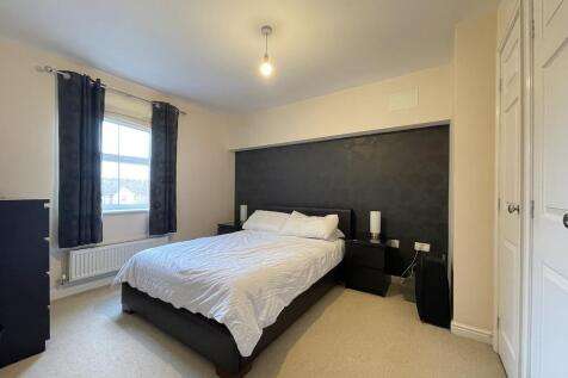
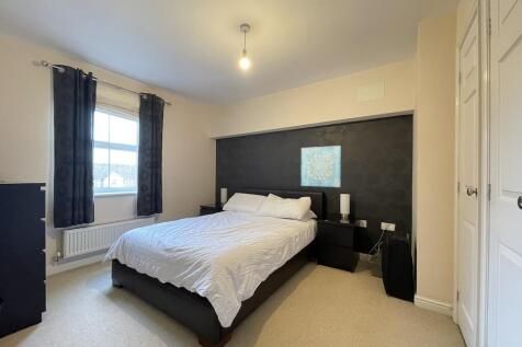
+ wall art [300,144,342,188]
